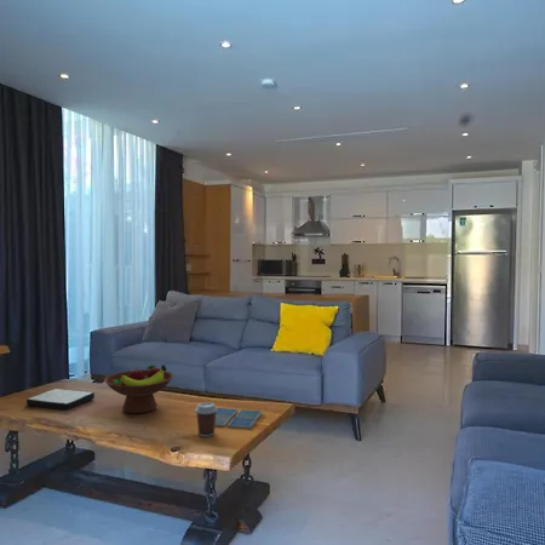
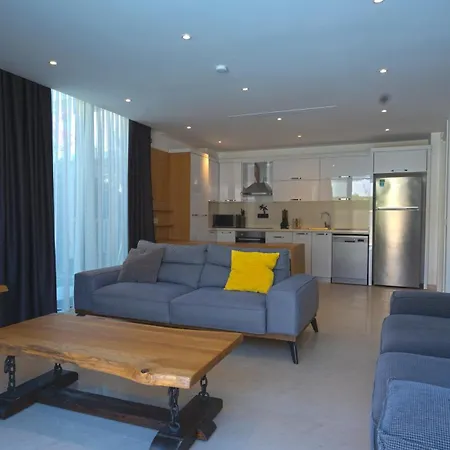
- fruit bowl [103,363,174,415]
- drink coaster [214,407,263,430]
- coffee cup [194,401,218,438]
- book [25,388,96,412]
